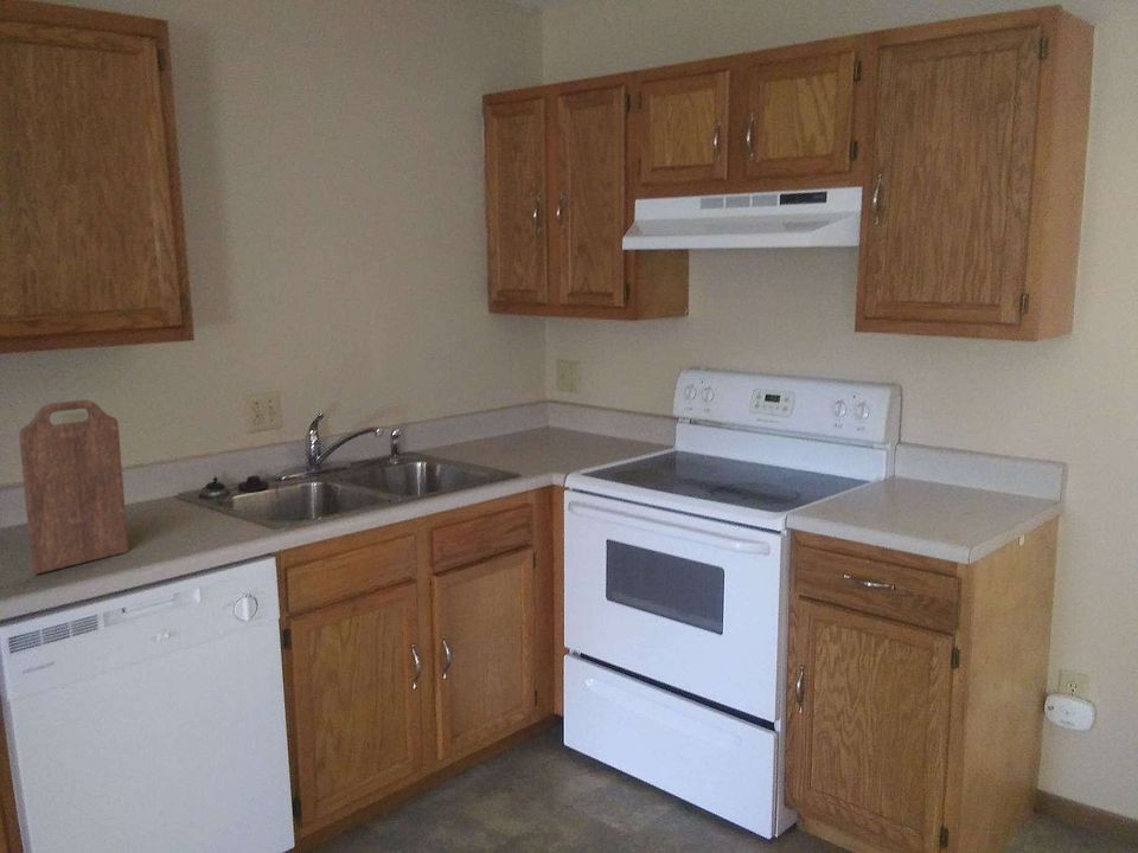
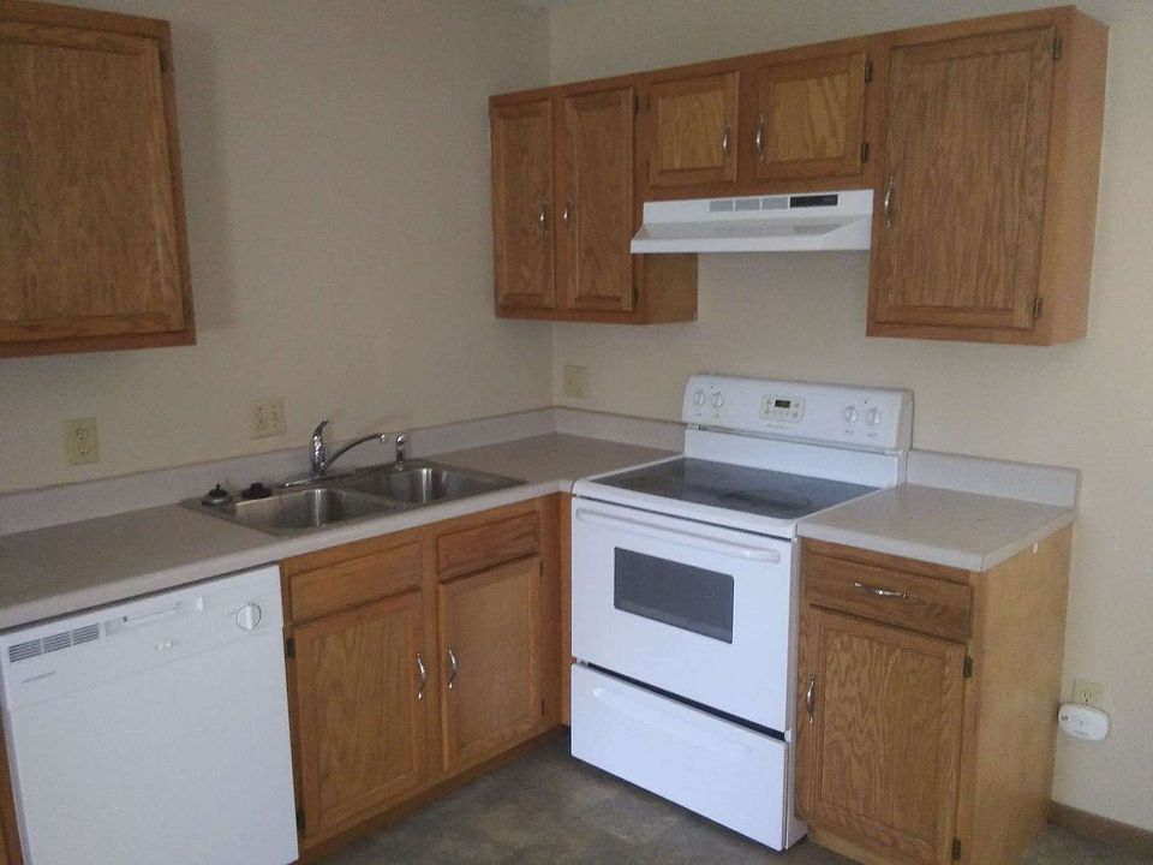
- cutting board [18,399,129,575]
